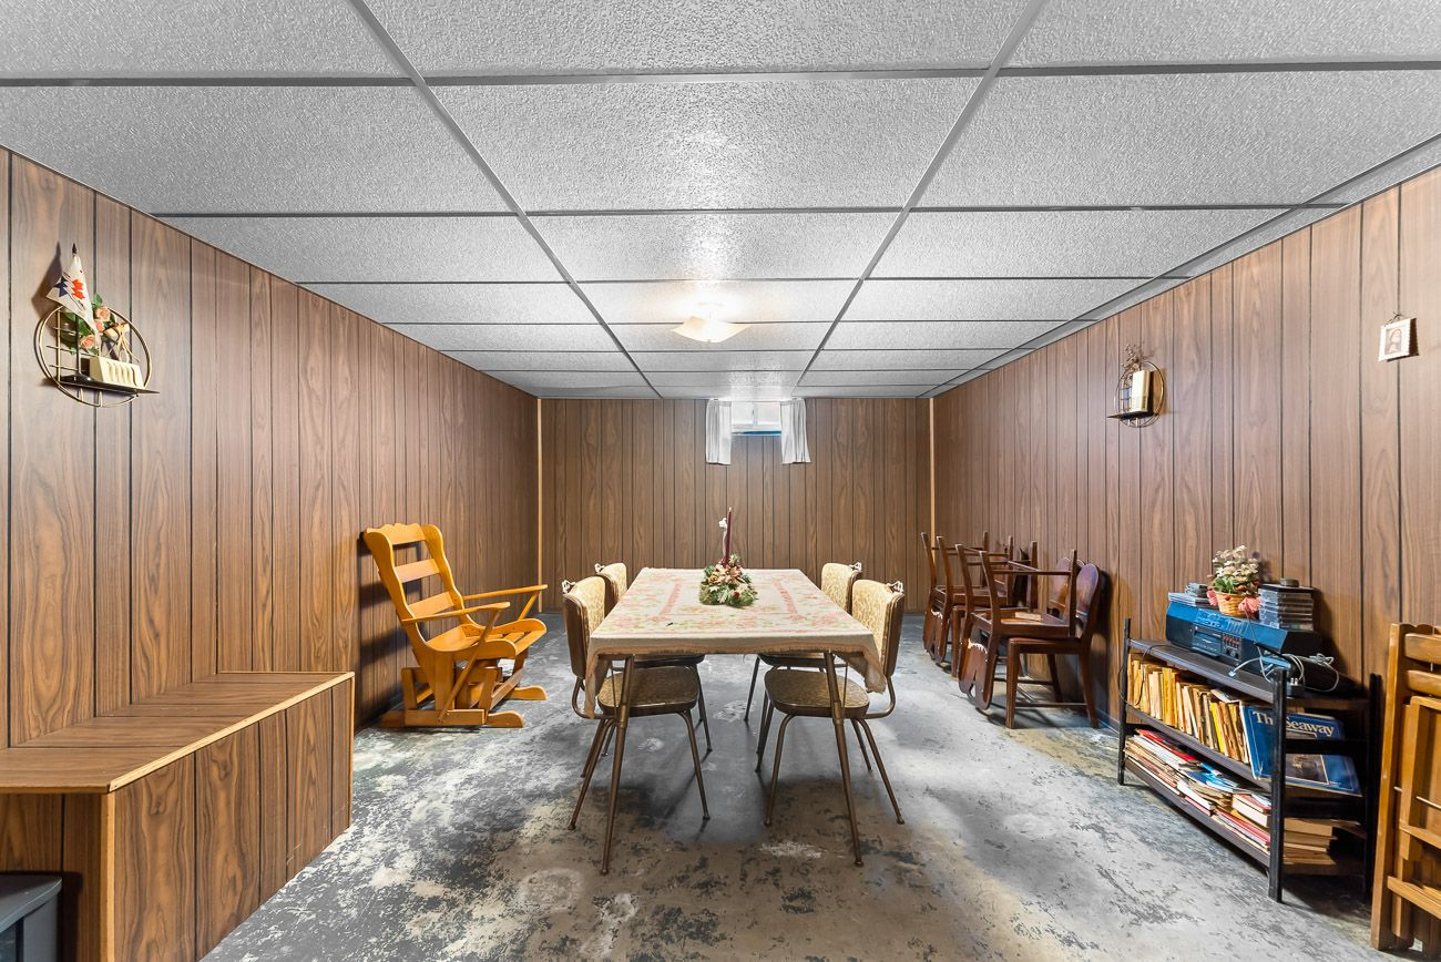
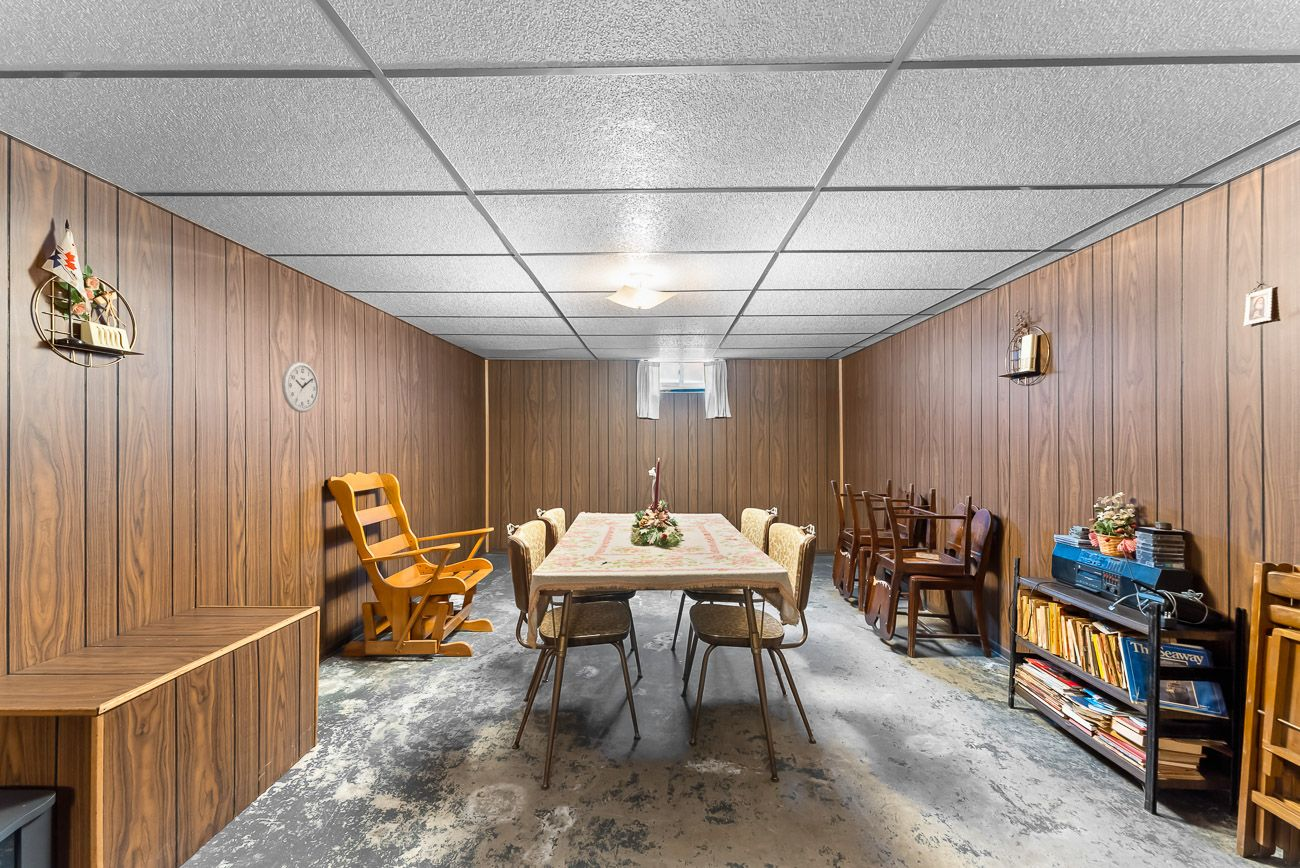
+ wall clock [281,361,320,414]
